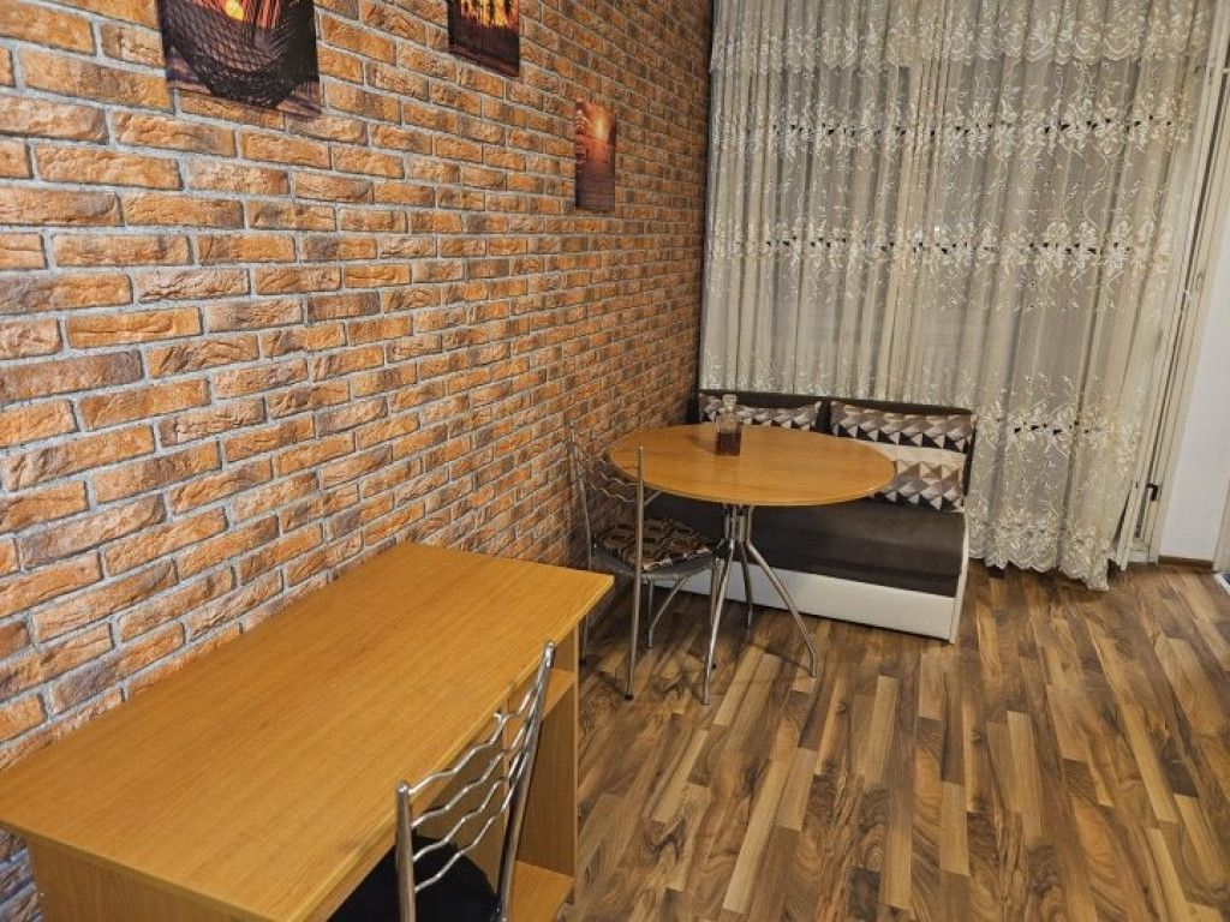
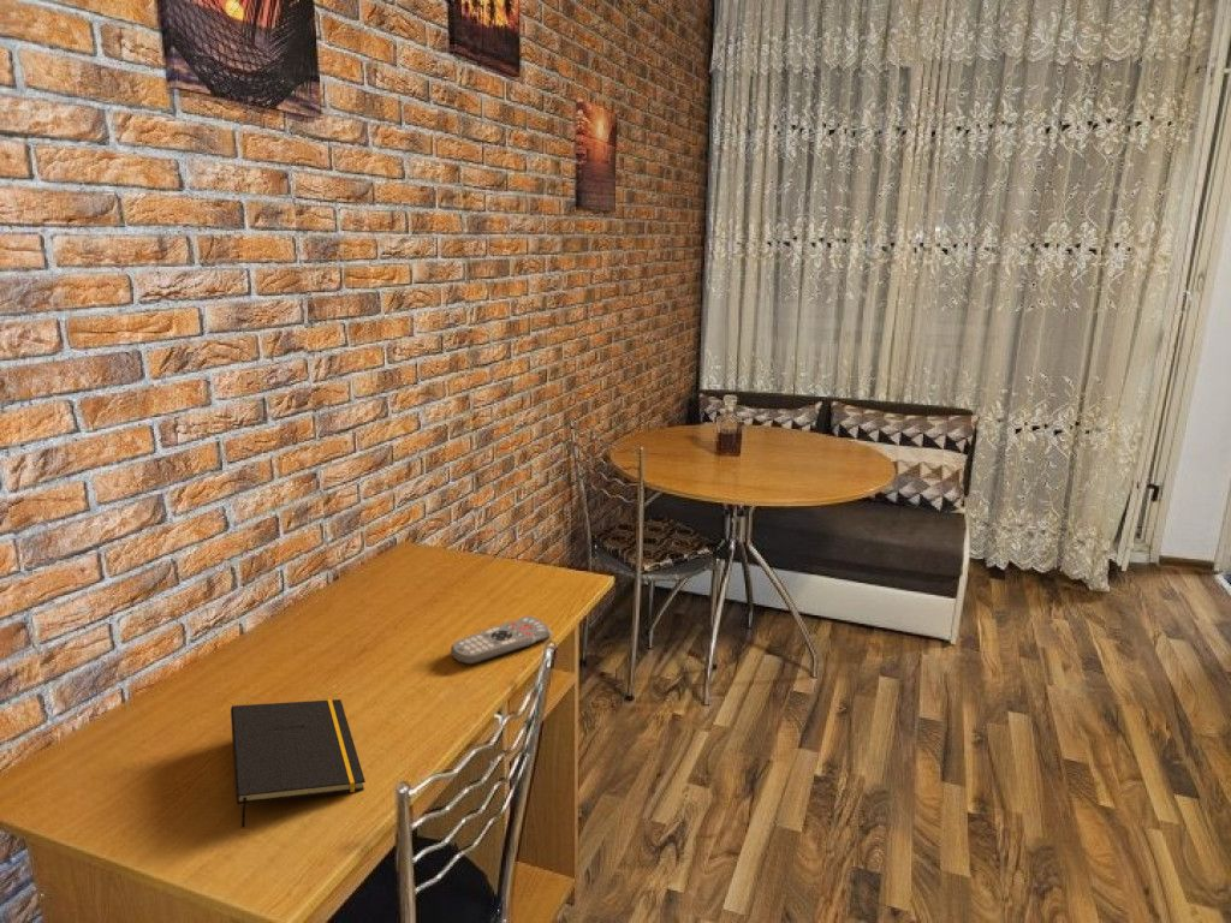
+ notepad [230,698,367,828]
+ remote control [450,614,553,666]
